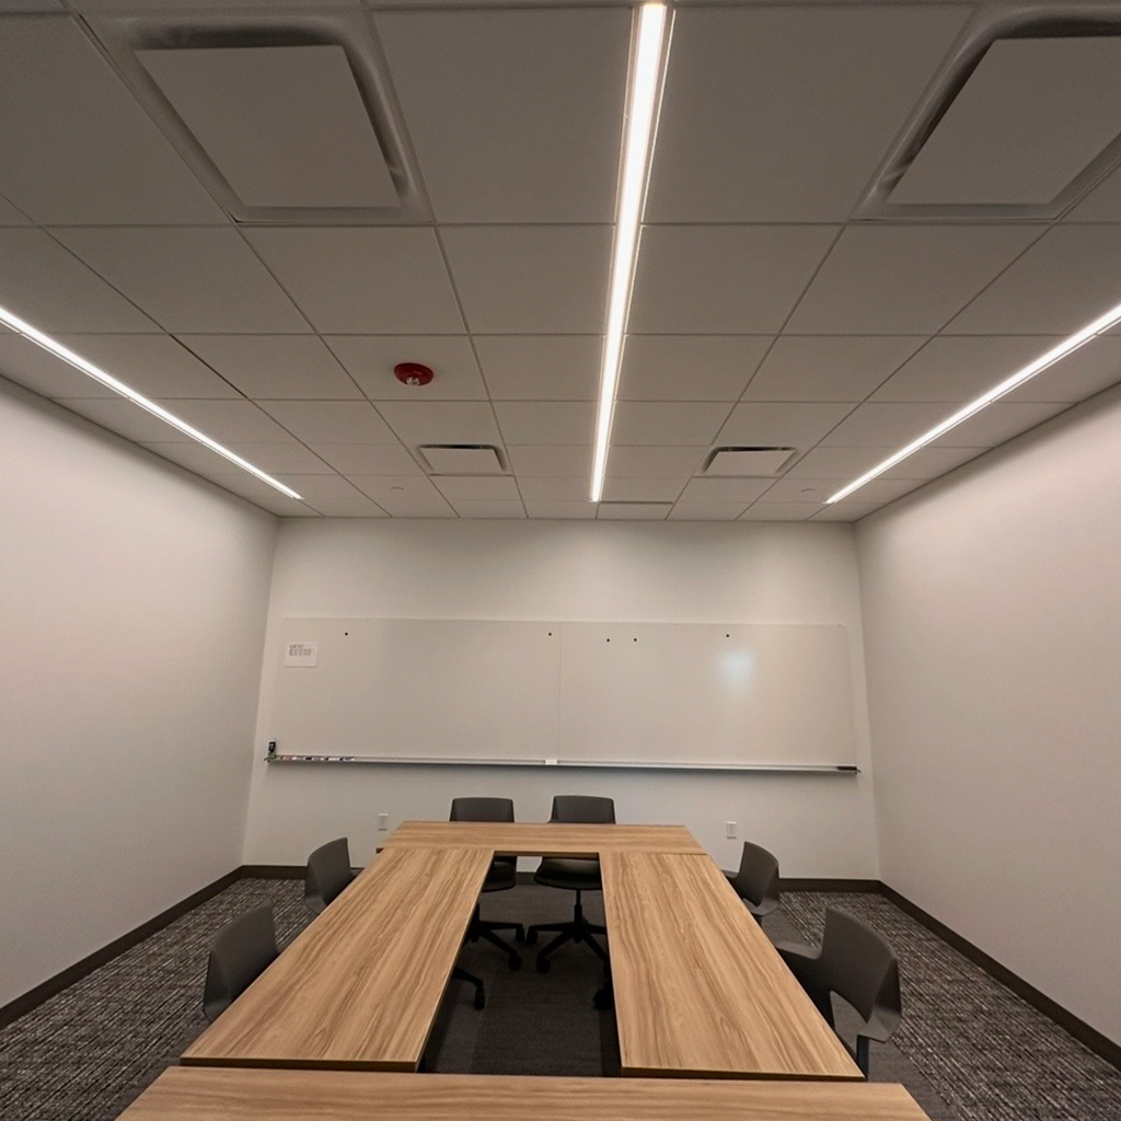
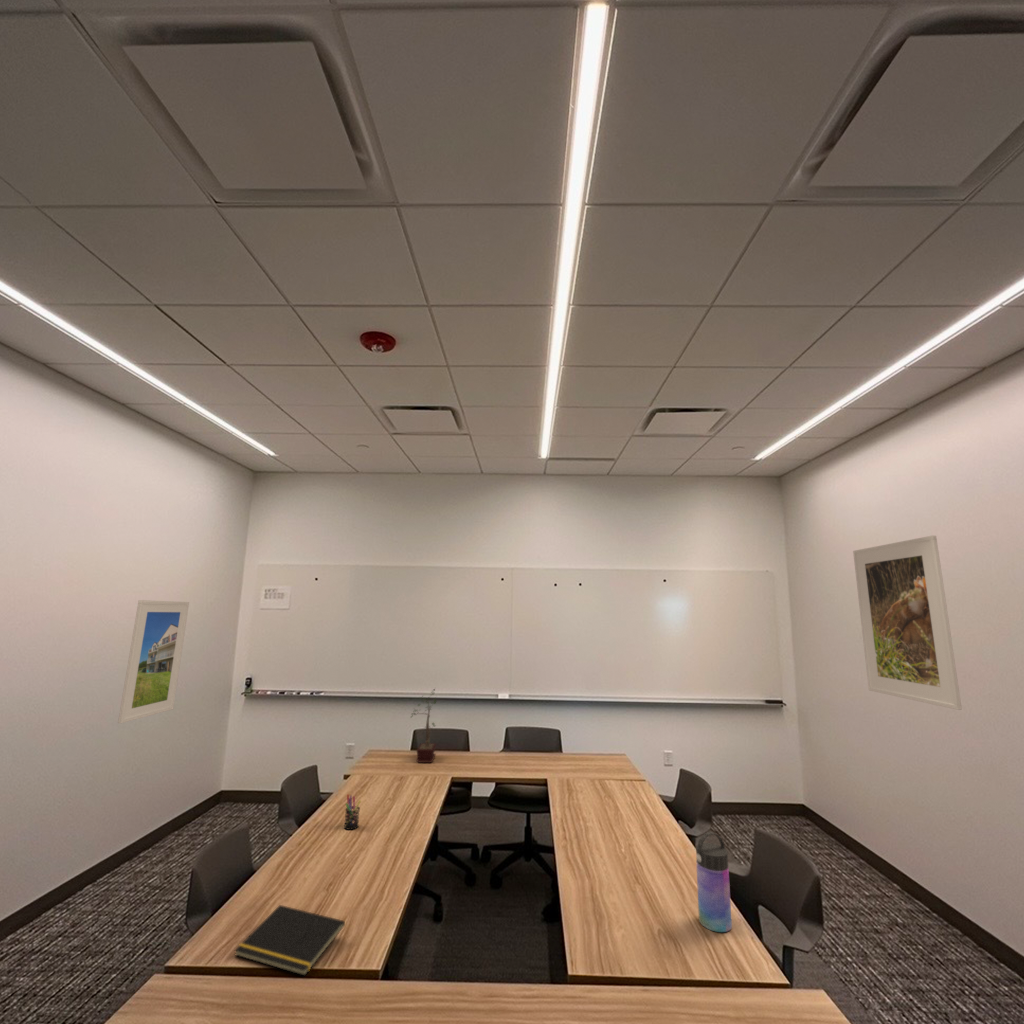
+ water bottle [695,831,733,933]
+ pen holder [343,793,362,831]
+ potted plant [410,687,438,764]
+ notepad [234,904,346,977]
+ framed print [117,599,190,724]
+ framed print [852,535,963,711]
